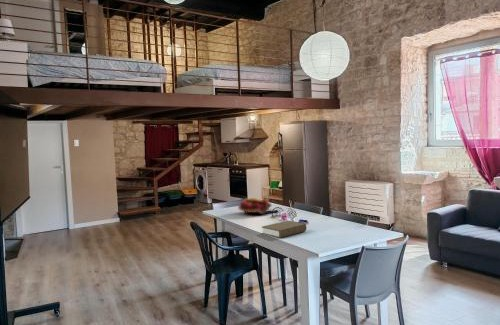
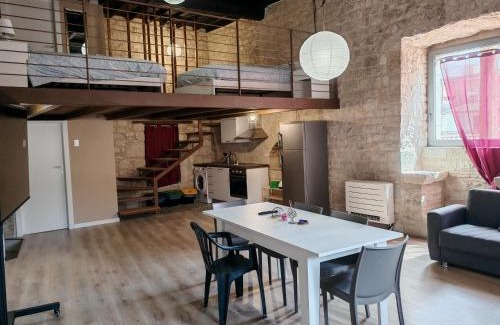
- book [261,220,308,239]
- fruit basket [237,197,273,217]
